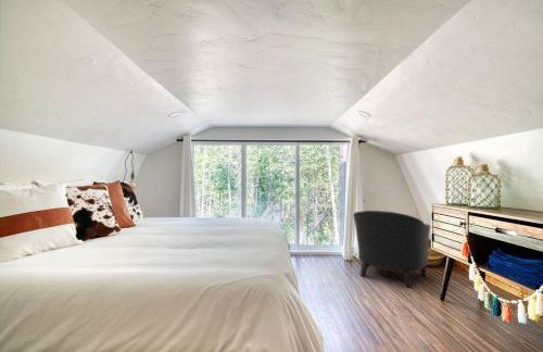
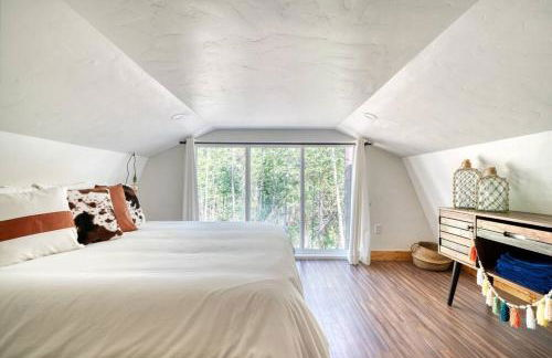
- chair [352,210,431,288]
